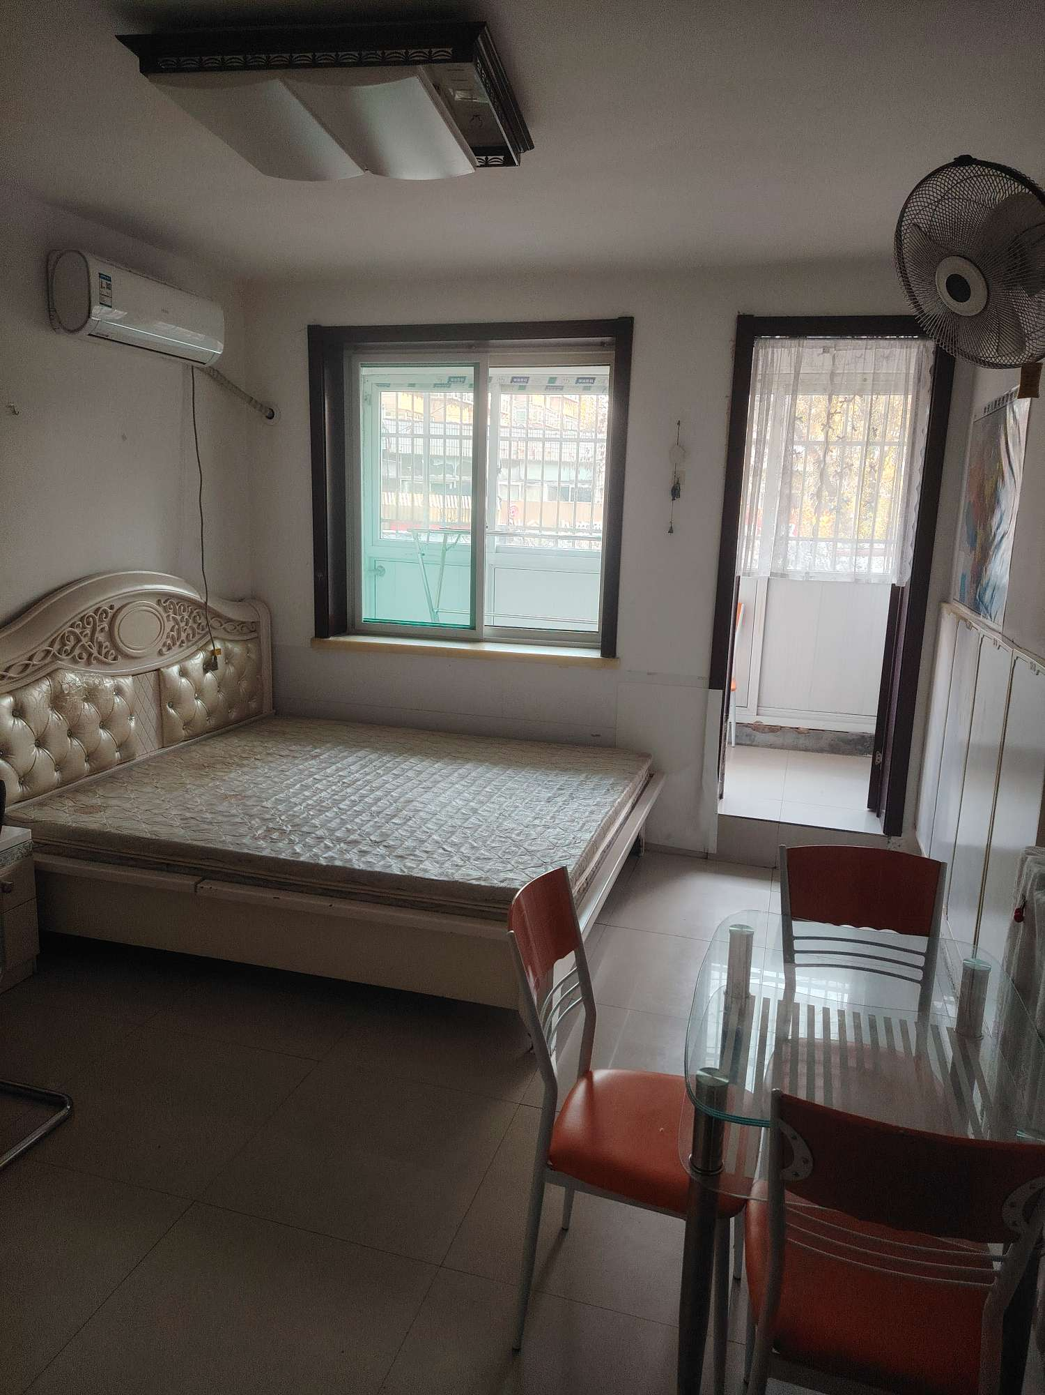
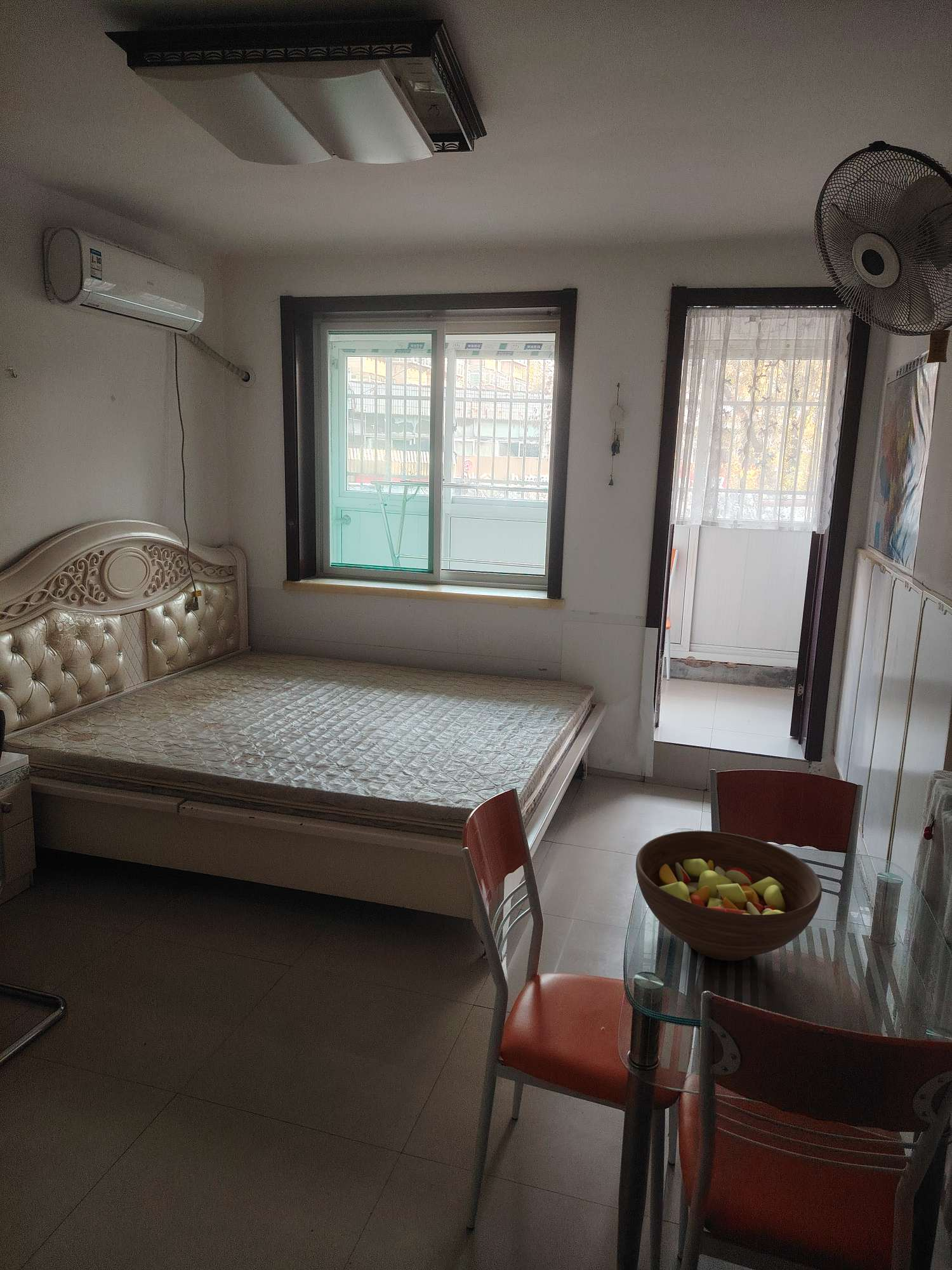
+ fruit bowl [635,830,823,961]
